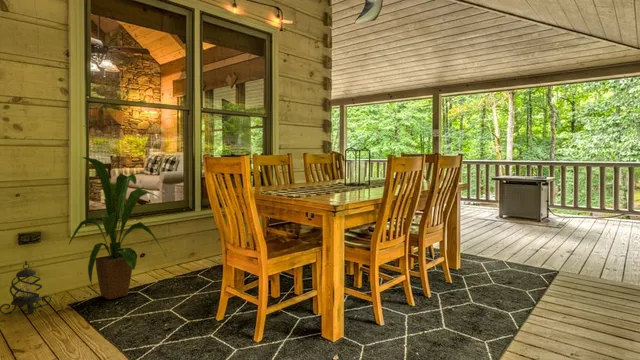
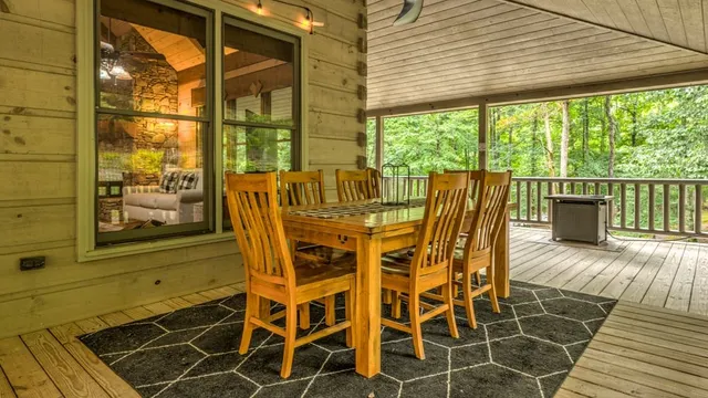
- house plant [68,156,167,300]
- lantern [0,260,52,315]
